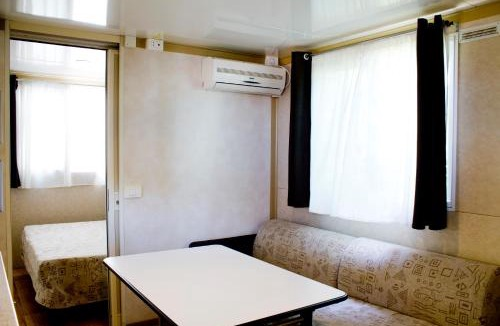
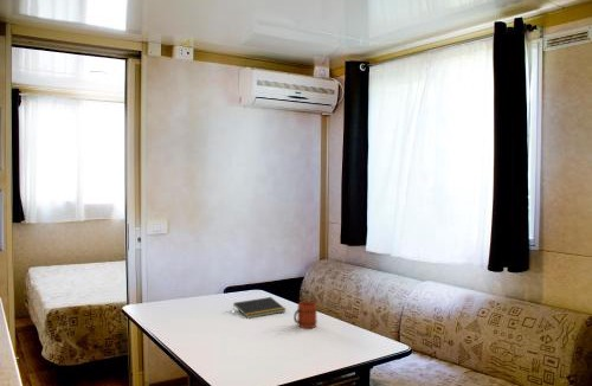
+ notepad [232,296,287,320]
+ mug [292,301,318,329]
